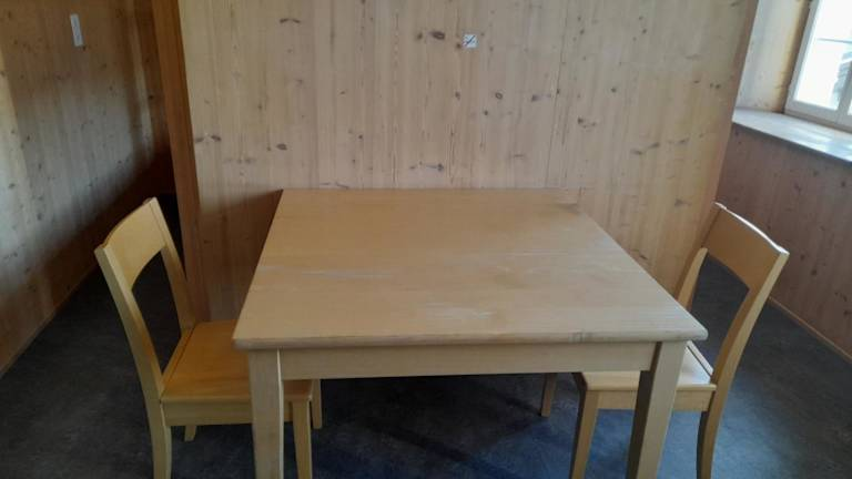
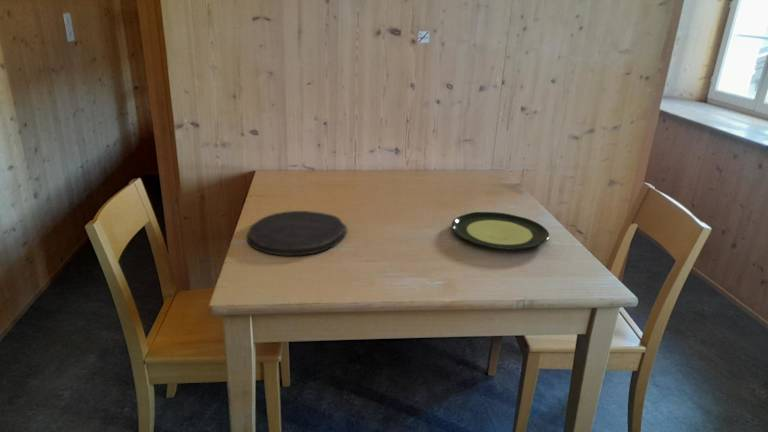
+ plate [246,210,347,257]
+ plate [450,211,550,251]
